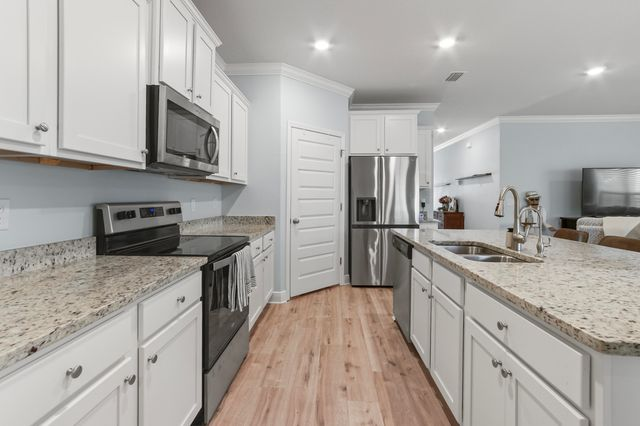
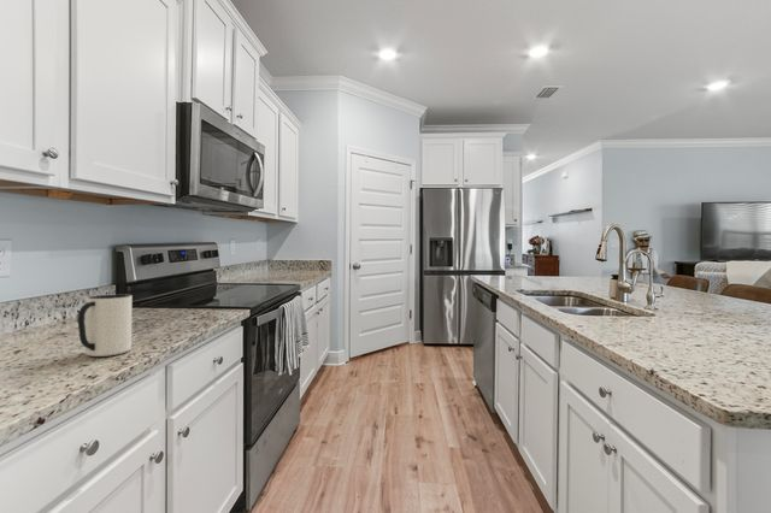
+ pitcher [77,294,134,358]
